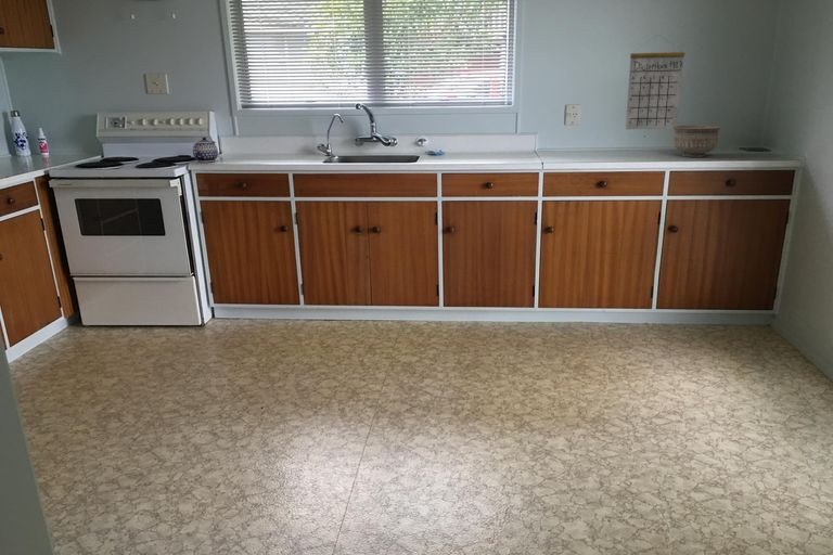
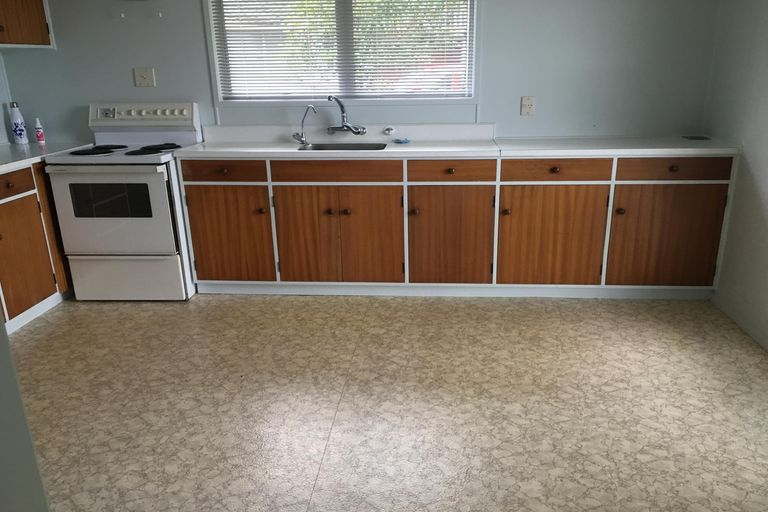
- teapot [192,137,219,164]
- bowl [671,125,723,158]
- calendar [625,35,685,130]
